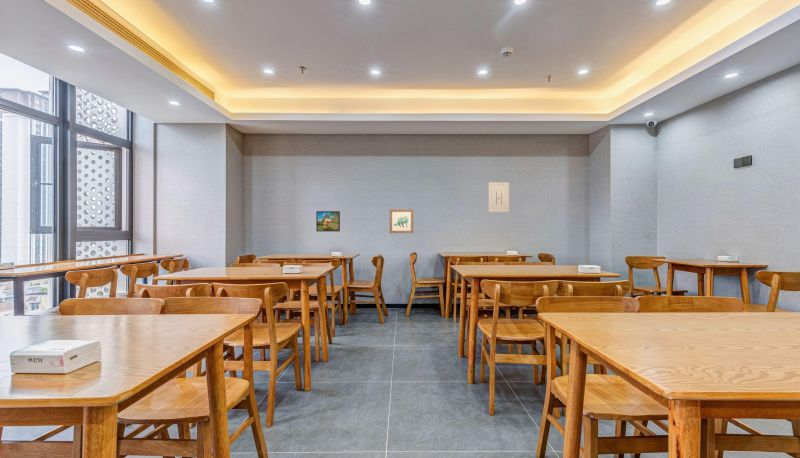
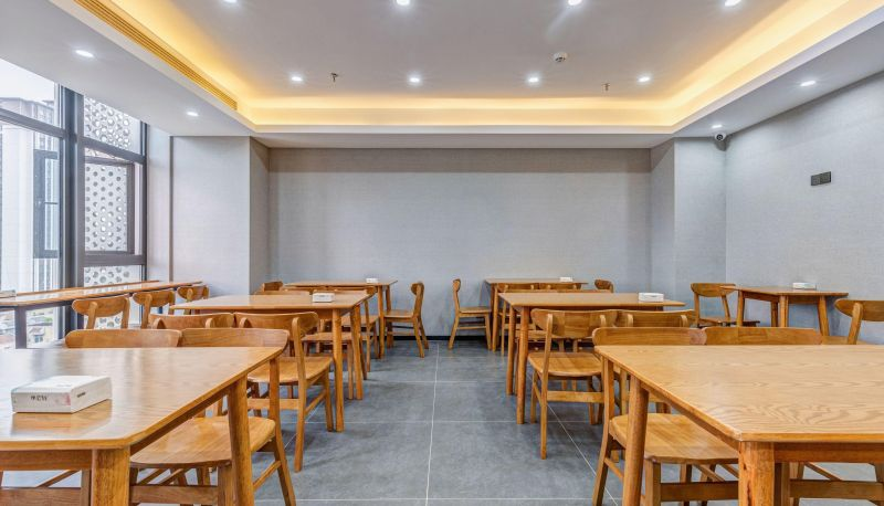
- wall art [488,182,510,213]
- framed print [315,210,341,232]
- wall art [389,209,414,234]
